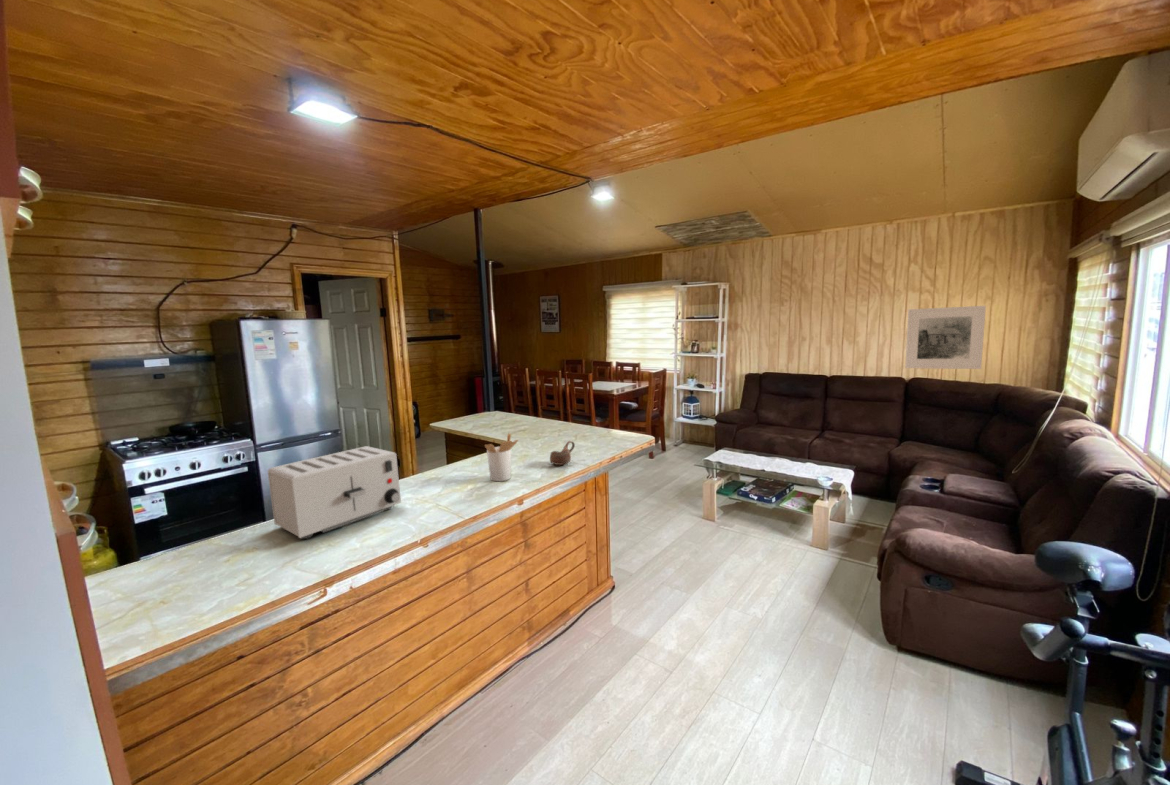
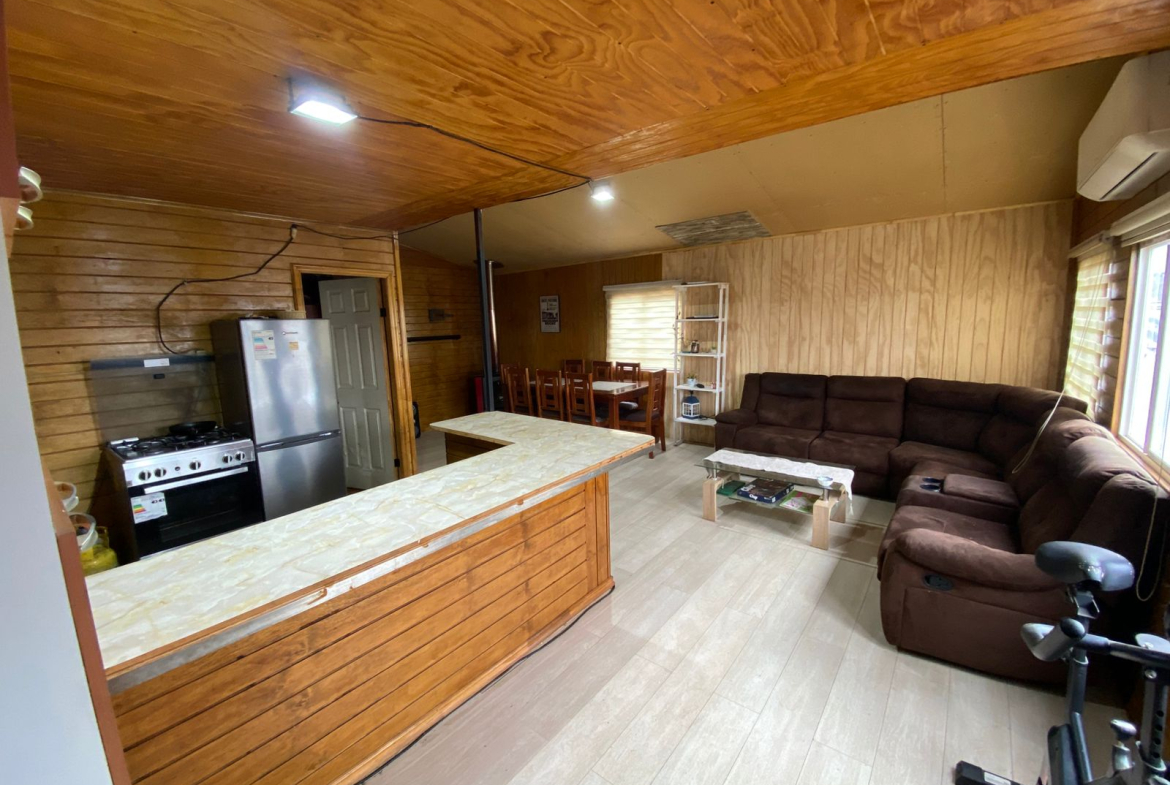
- toaster [266,445,402,540]
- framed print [904,305,987,370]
- utensil holder [484,432,519,482]
- cup [549,440,576,466]
